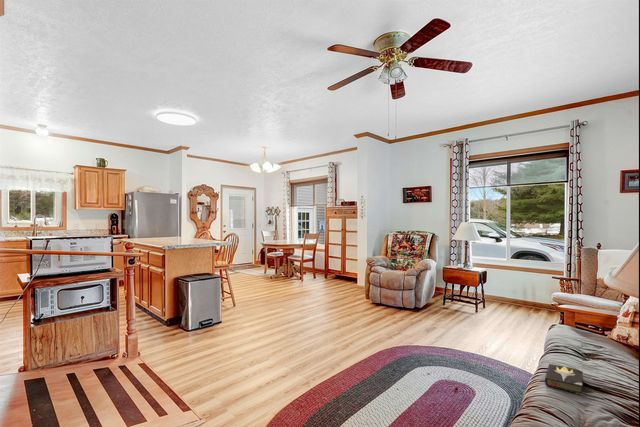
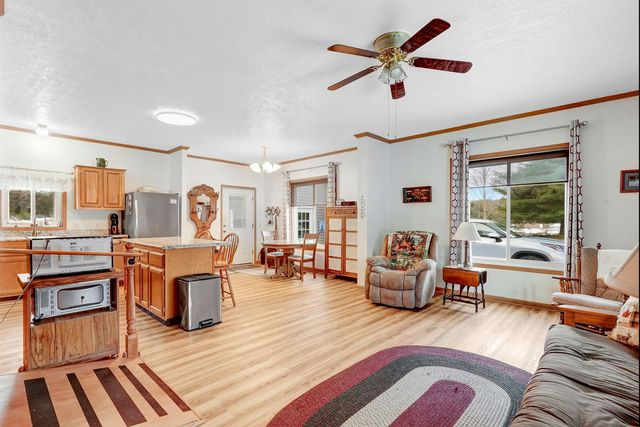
- hardback book [544,363,584,396]
